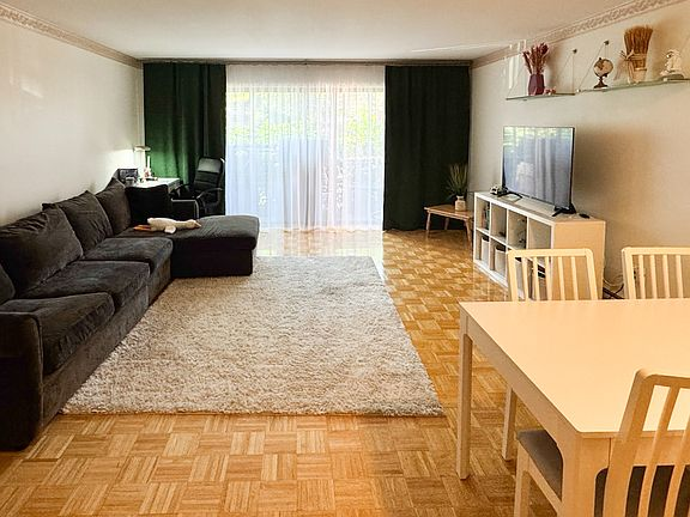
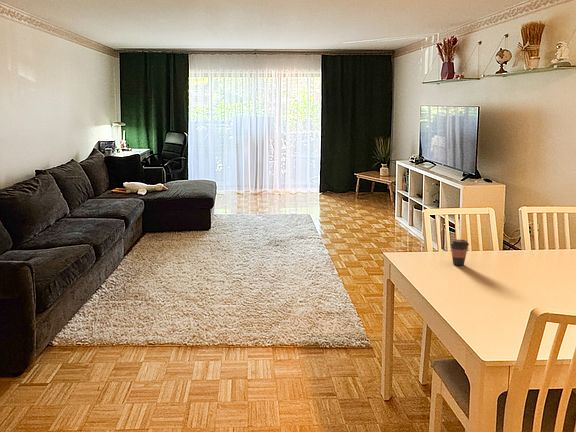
+ coffee cup [449,239,470,266]
